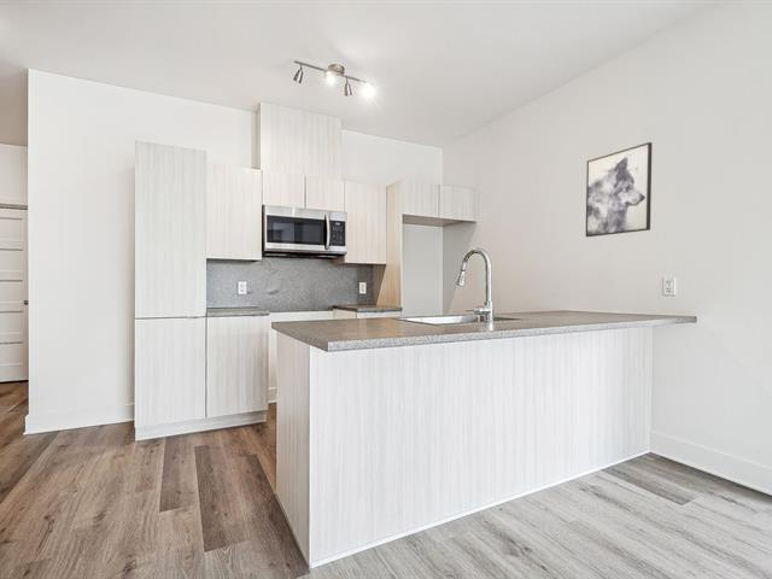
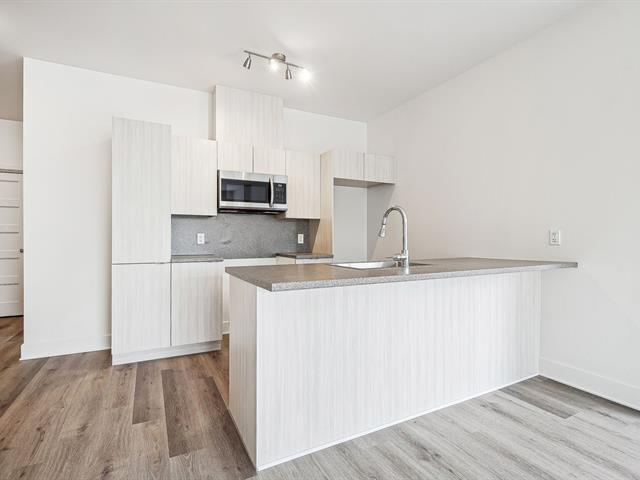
- wall art [585,141,654,238]
